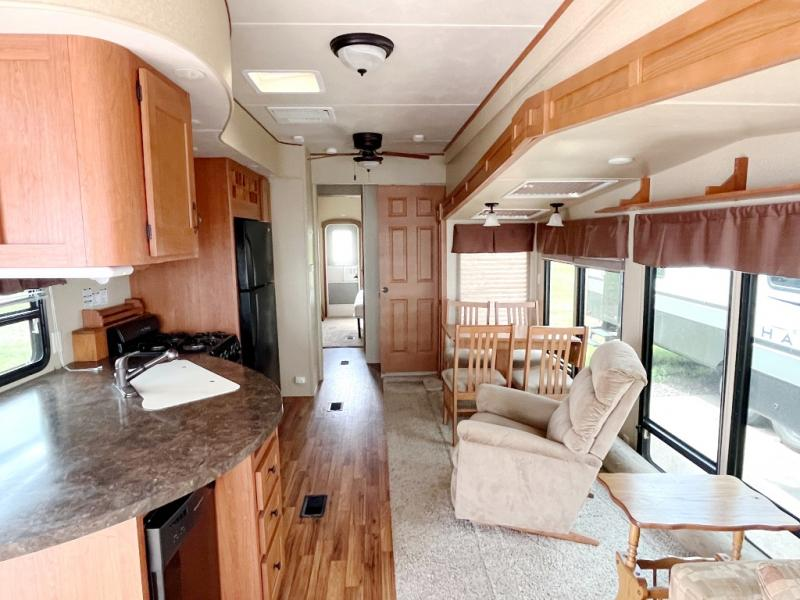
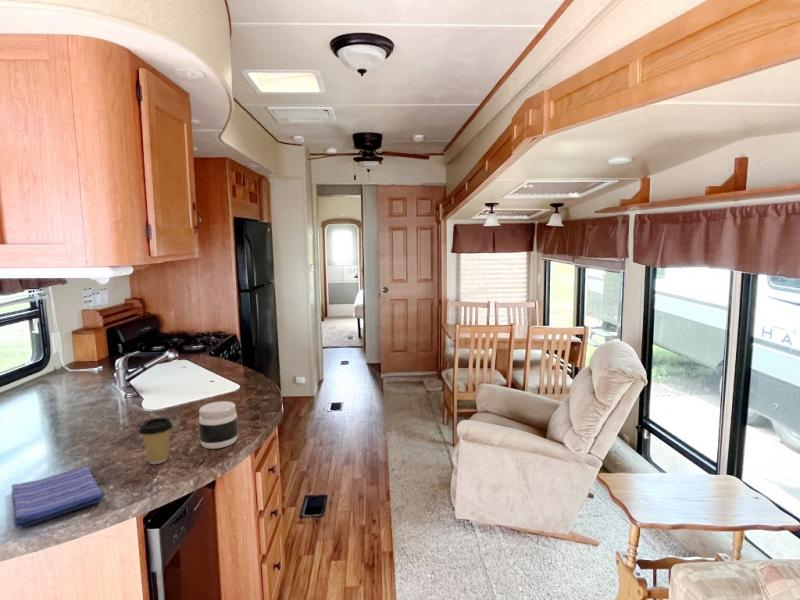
+ jar [198,400,239,450]
+ coffee cup [138,417,174,465]
+ dish towel [11,465,104,530]
